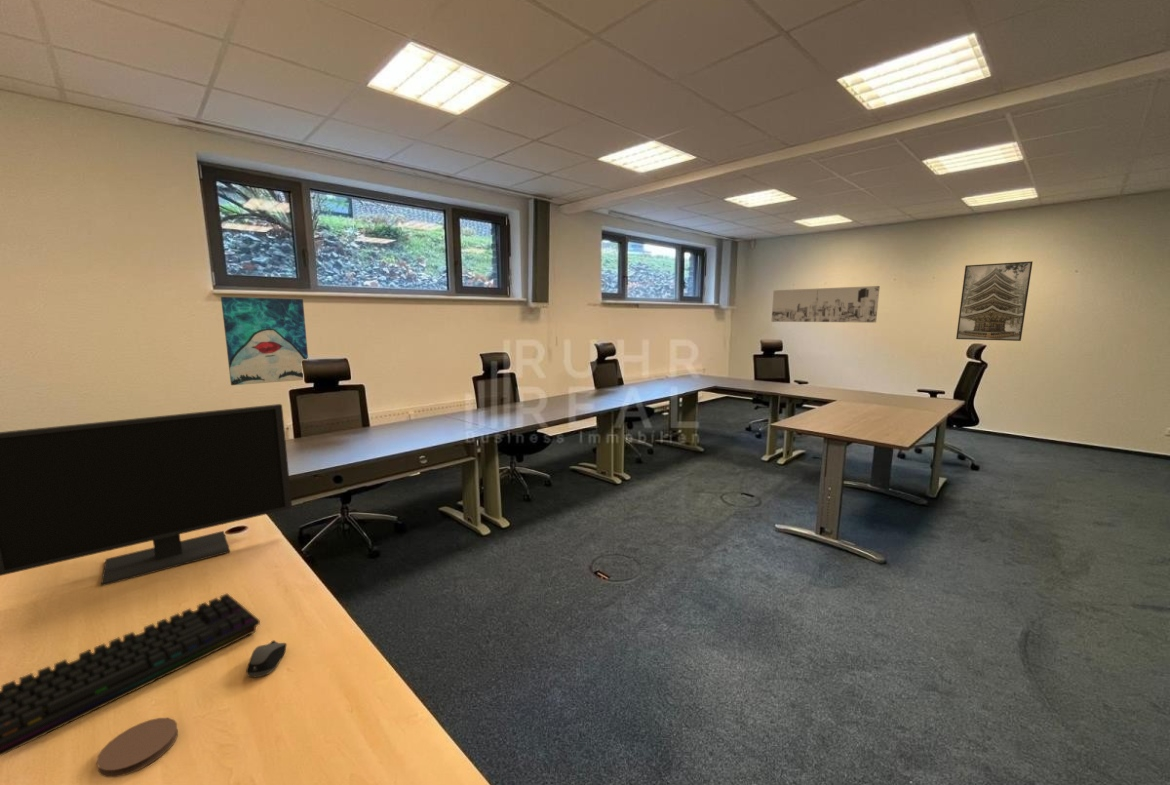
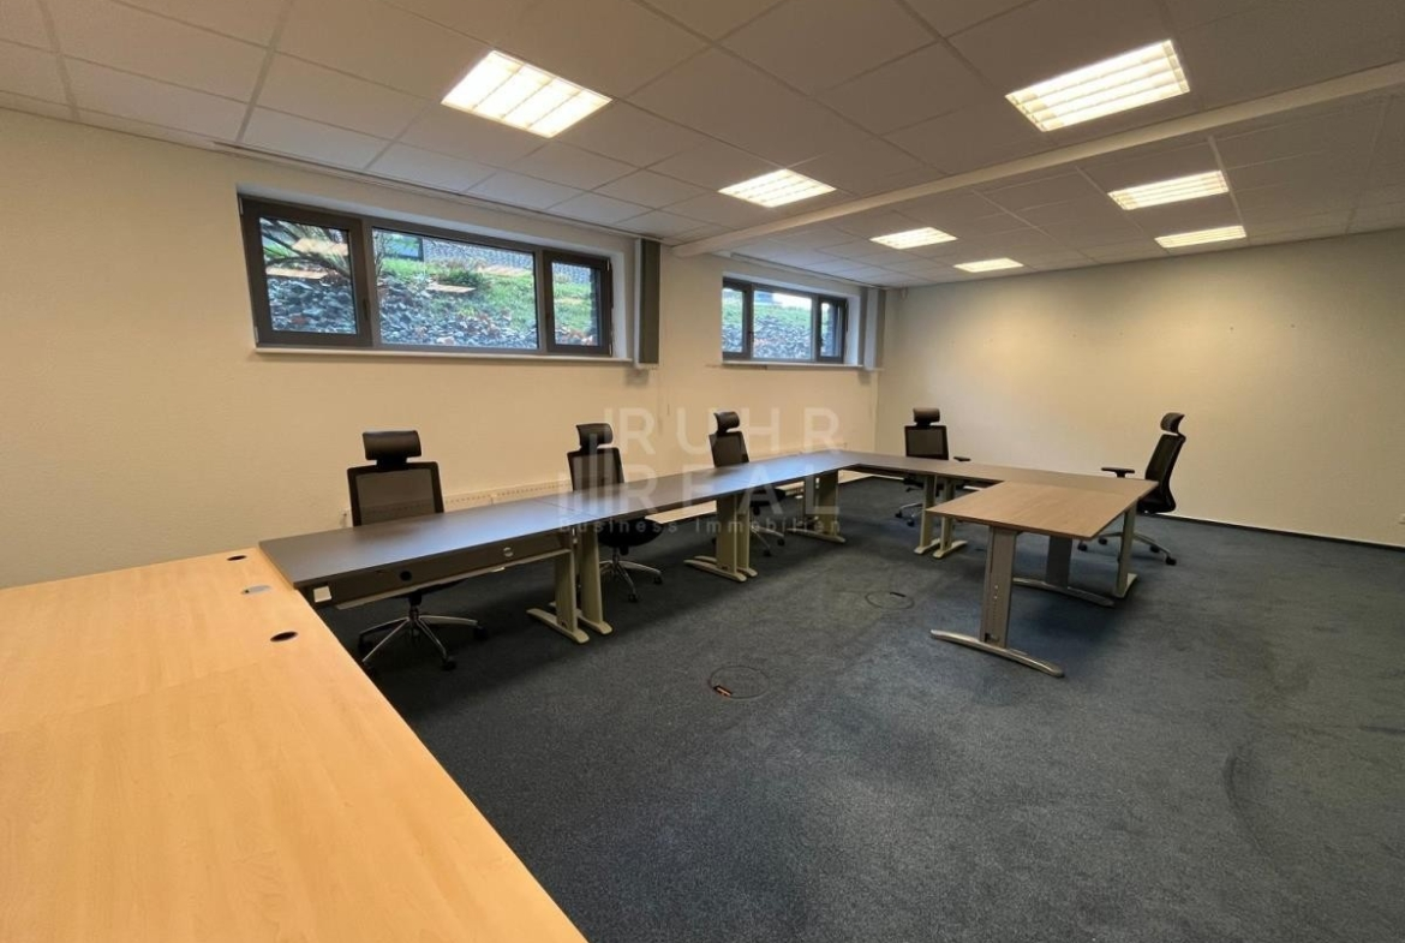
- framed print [955,260,1034,342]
- monitor [0,403,293,587]
- coaster [96,717,179,778]
- keyboard [0,592,261,757]
- wall art [220,296,309,386]
- computer mouse [245,640,288,678]
- wall art [770,285,881,323]
